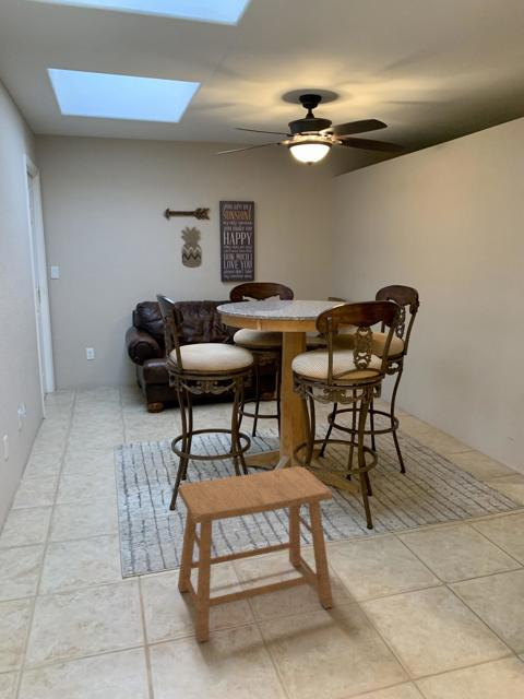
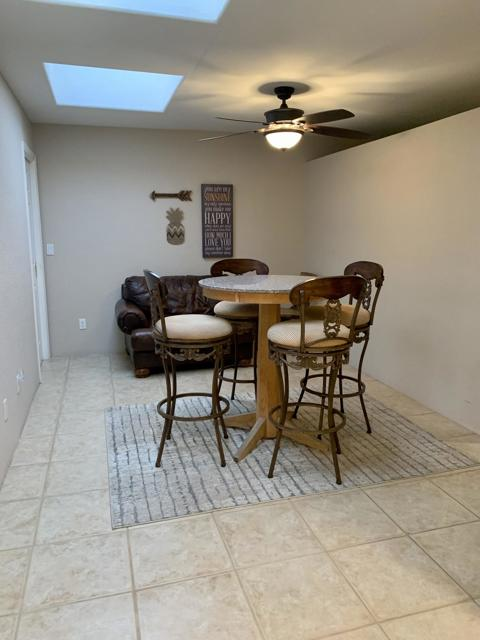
- stool [177,465,334,643]
